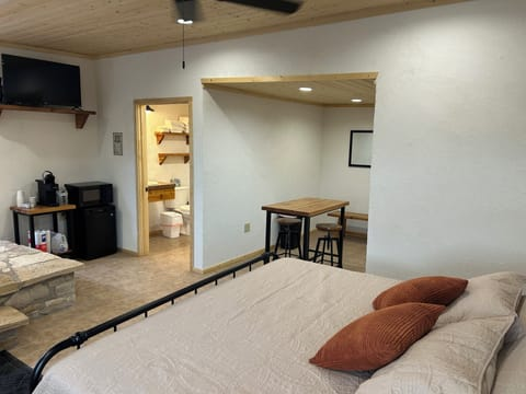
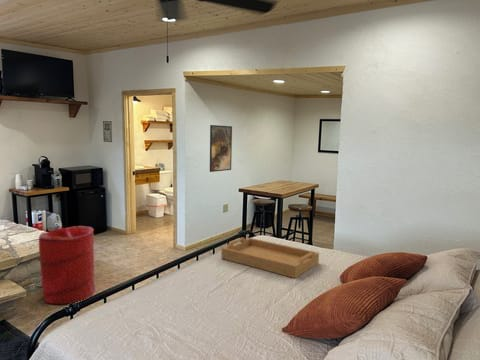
+ serving tray [220,237,320,279]
+ laundry hamper [38,225,96,305]
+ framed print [209,124,233,173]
